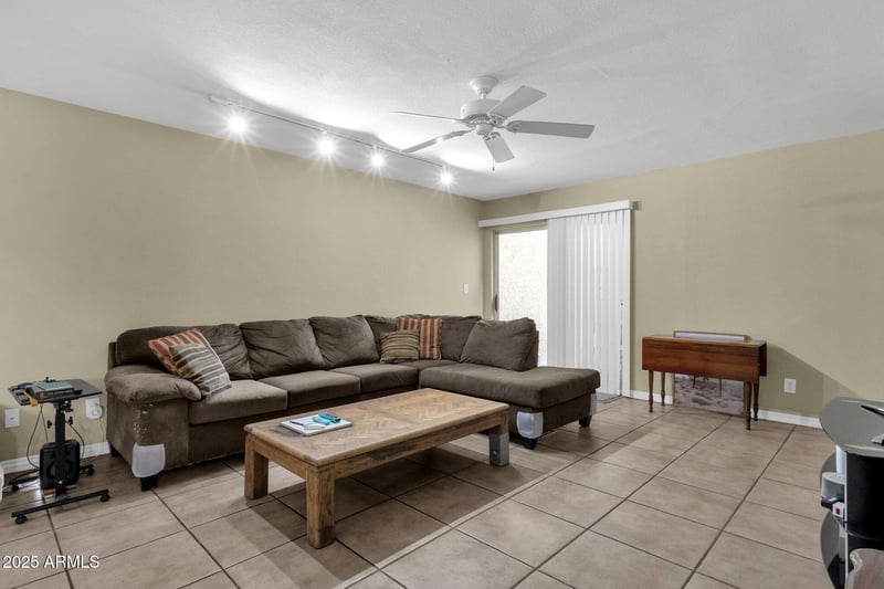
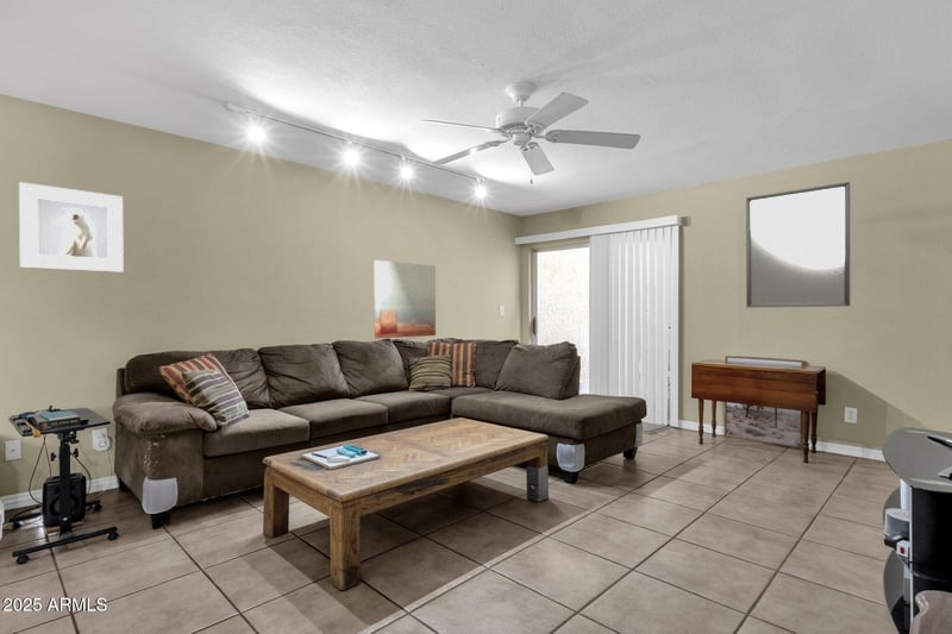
+ wall art [374,259,437,339]
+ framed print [18,181,125,274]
+ home mirror [745,181,851,308]
